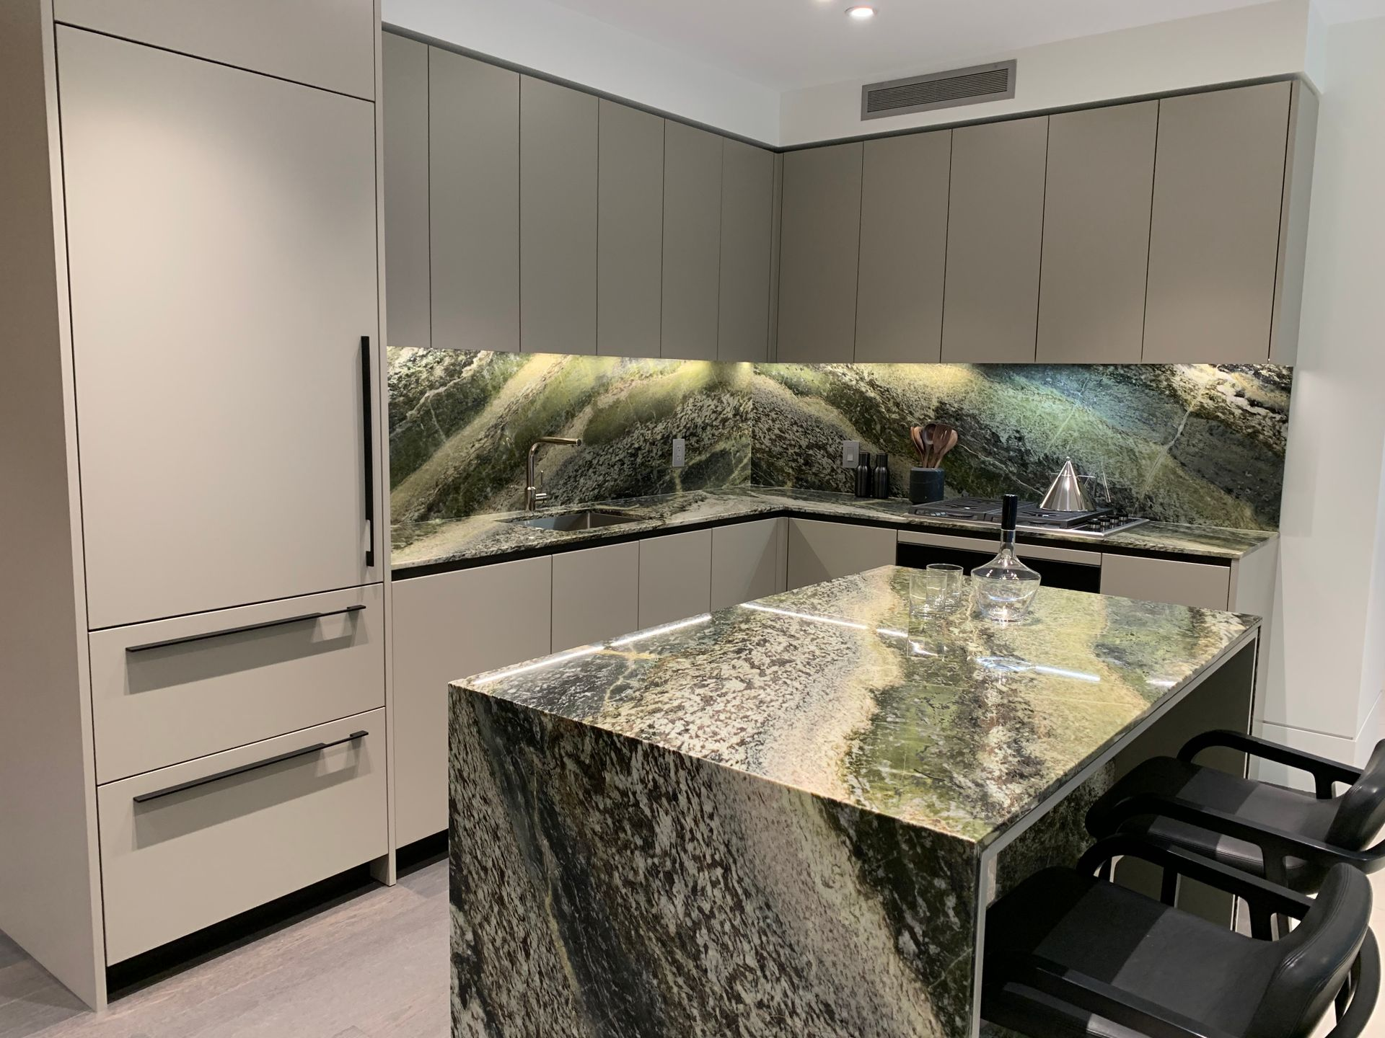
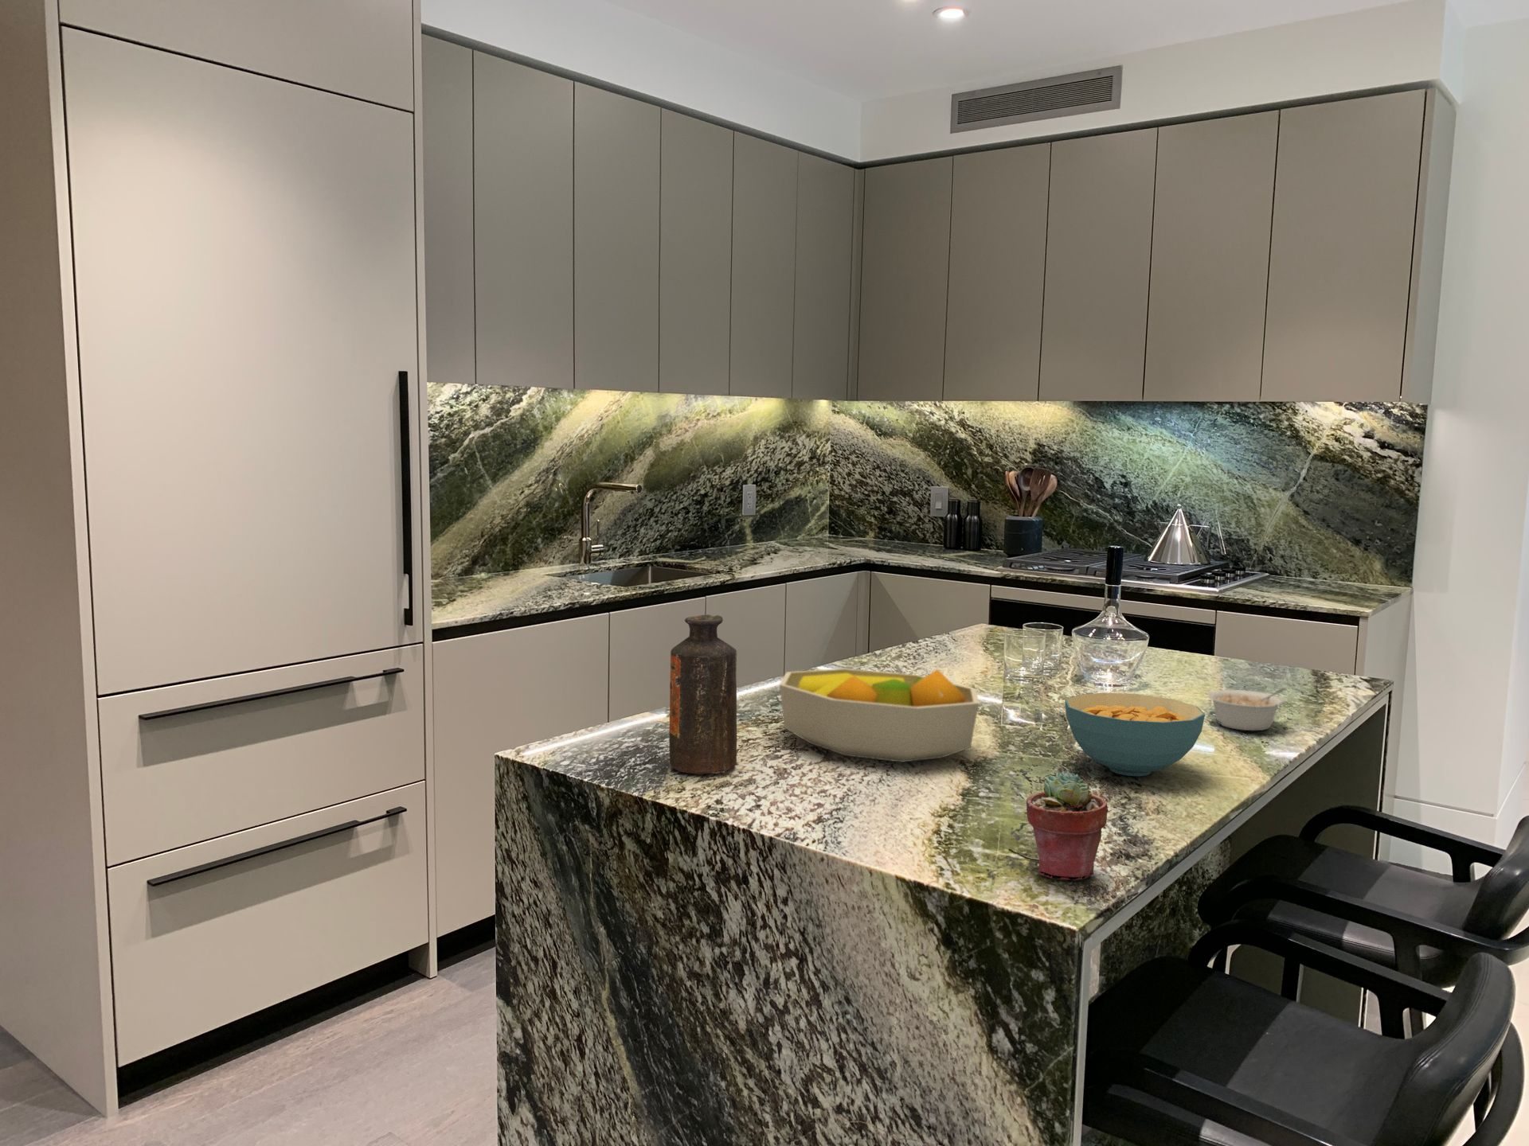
+ bottle [668,614,738,774]
+ legume [1206,687,1288,732]
+ fruit bowl [779,668,980,763]
+ potted succulent [1026,770,1109,881]
+ cereal bowl [1064,692,1205,776]
